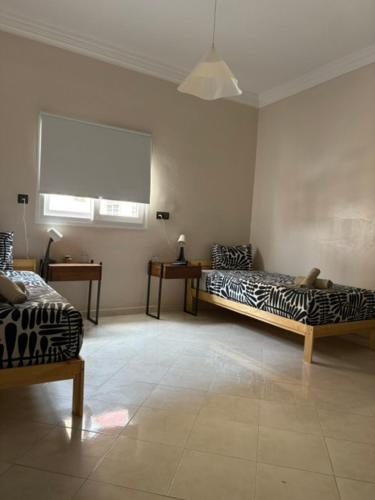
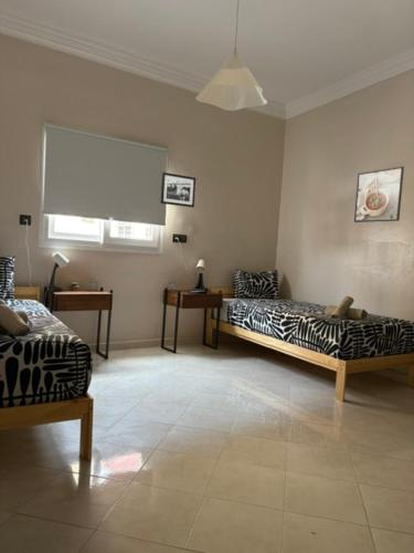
+ picture frame [159,171,197,208]
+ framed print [353,166,405,223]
